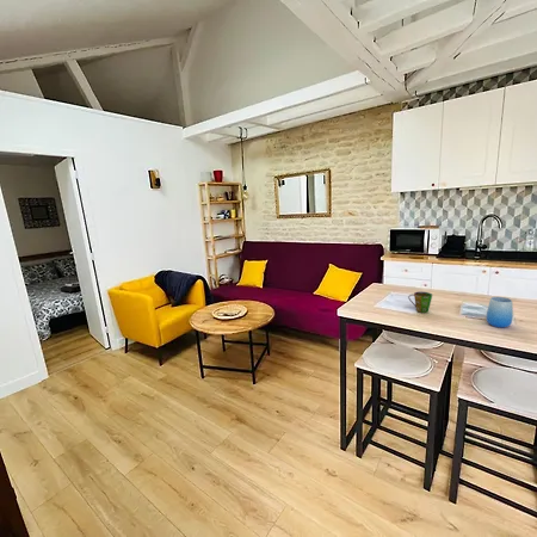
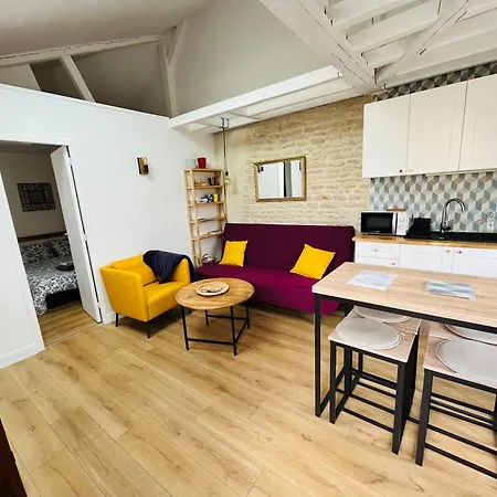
- cup [407,290,433,314]
- cup [484,296,514,329]
